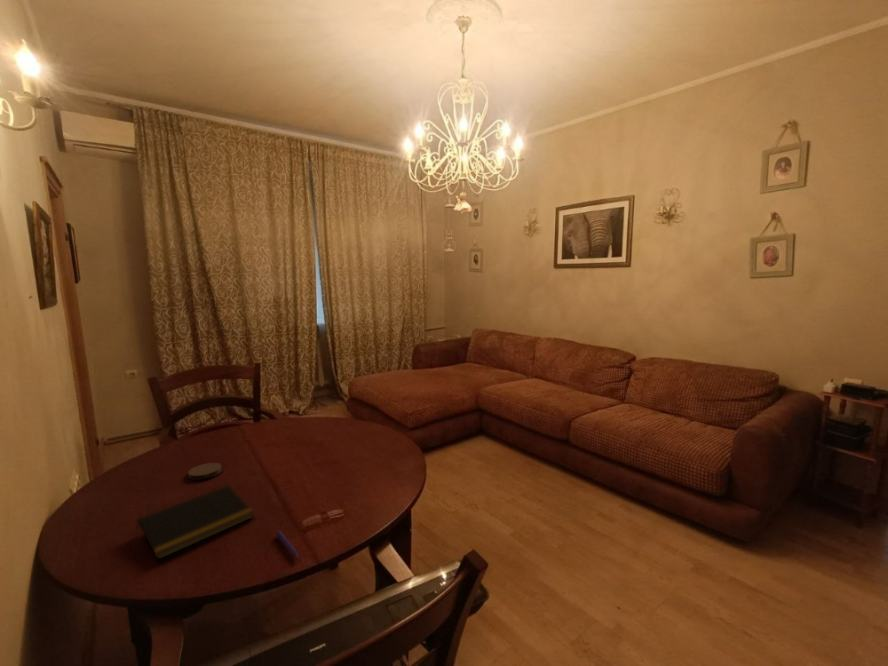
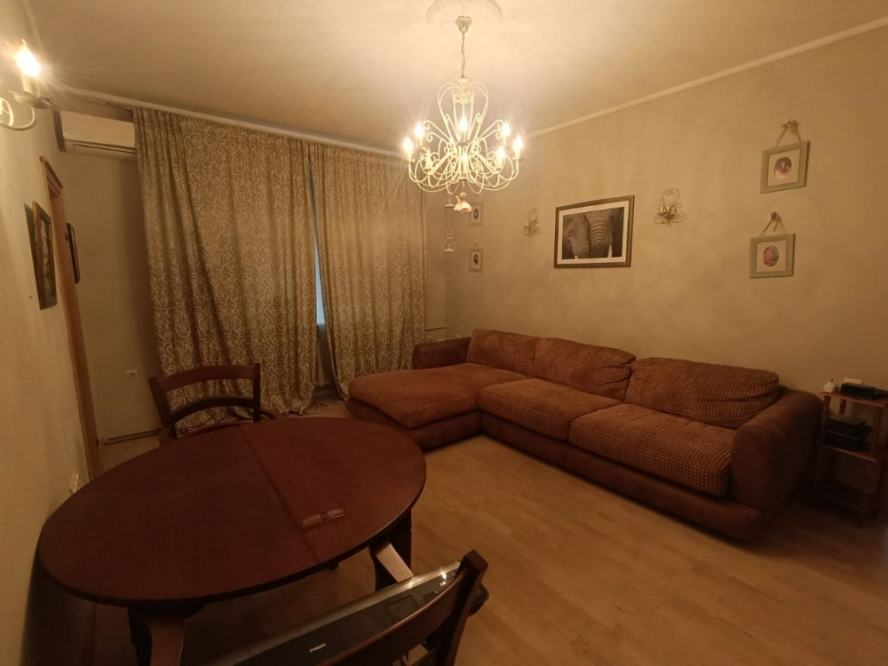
- notepad [135,484,255,561]
- pen [275,529,299,559]
- coaster [187,462,223,481]
